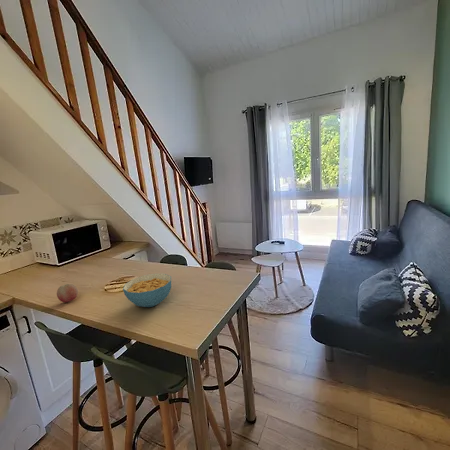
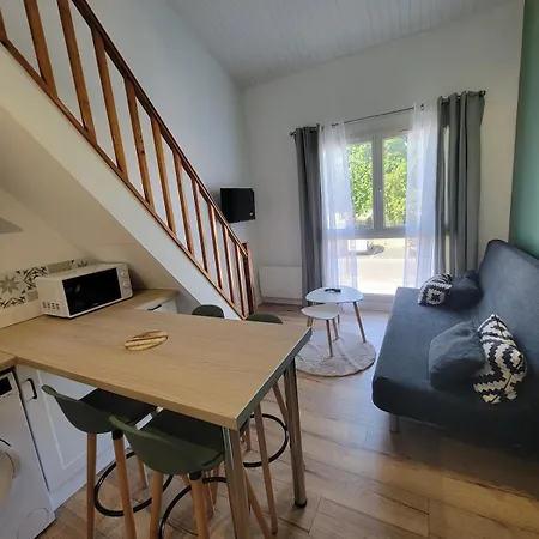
- cereal bowl [122,273,172,308]
- fruit [56,283,79,303]
